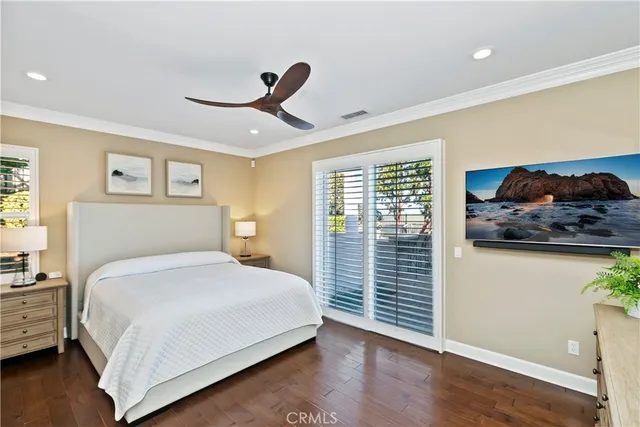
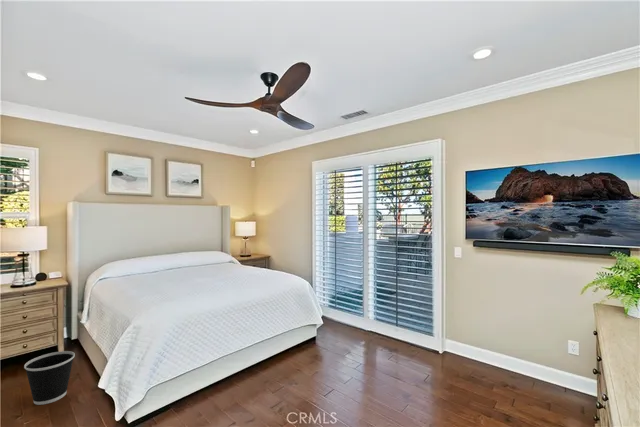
+ wastebasket [23,350,76,406]
